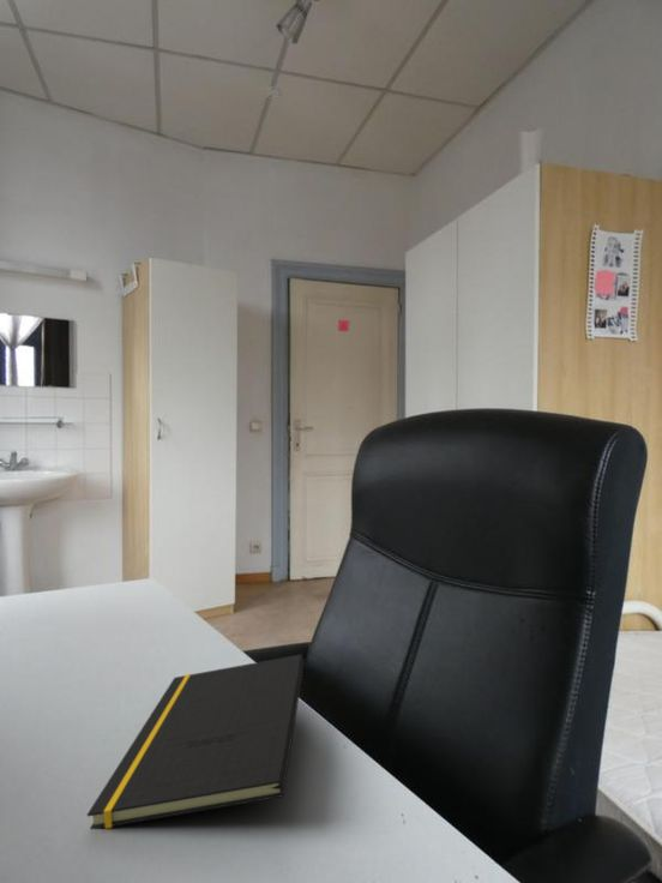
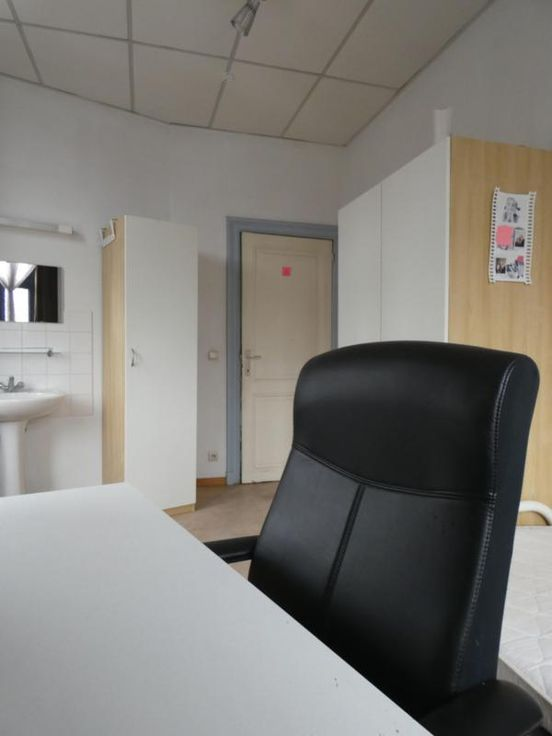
- notepad [86,654,306,830]
